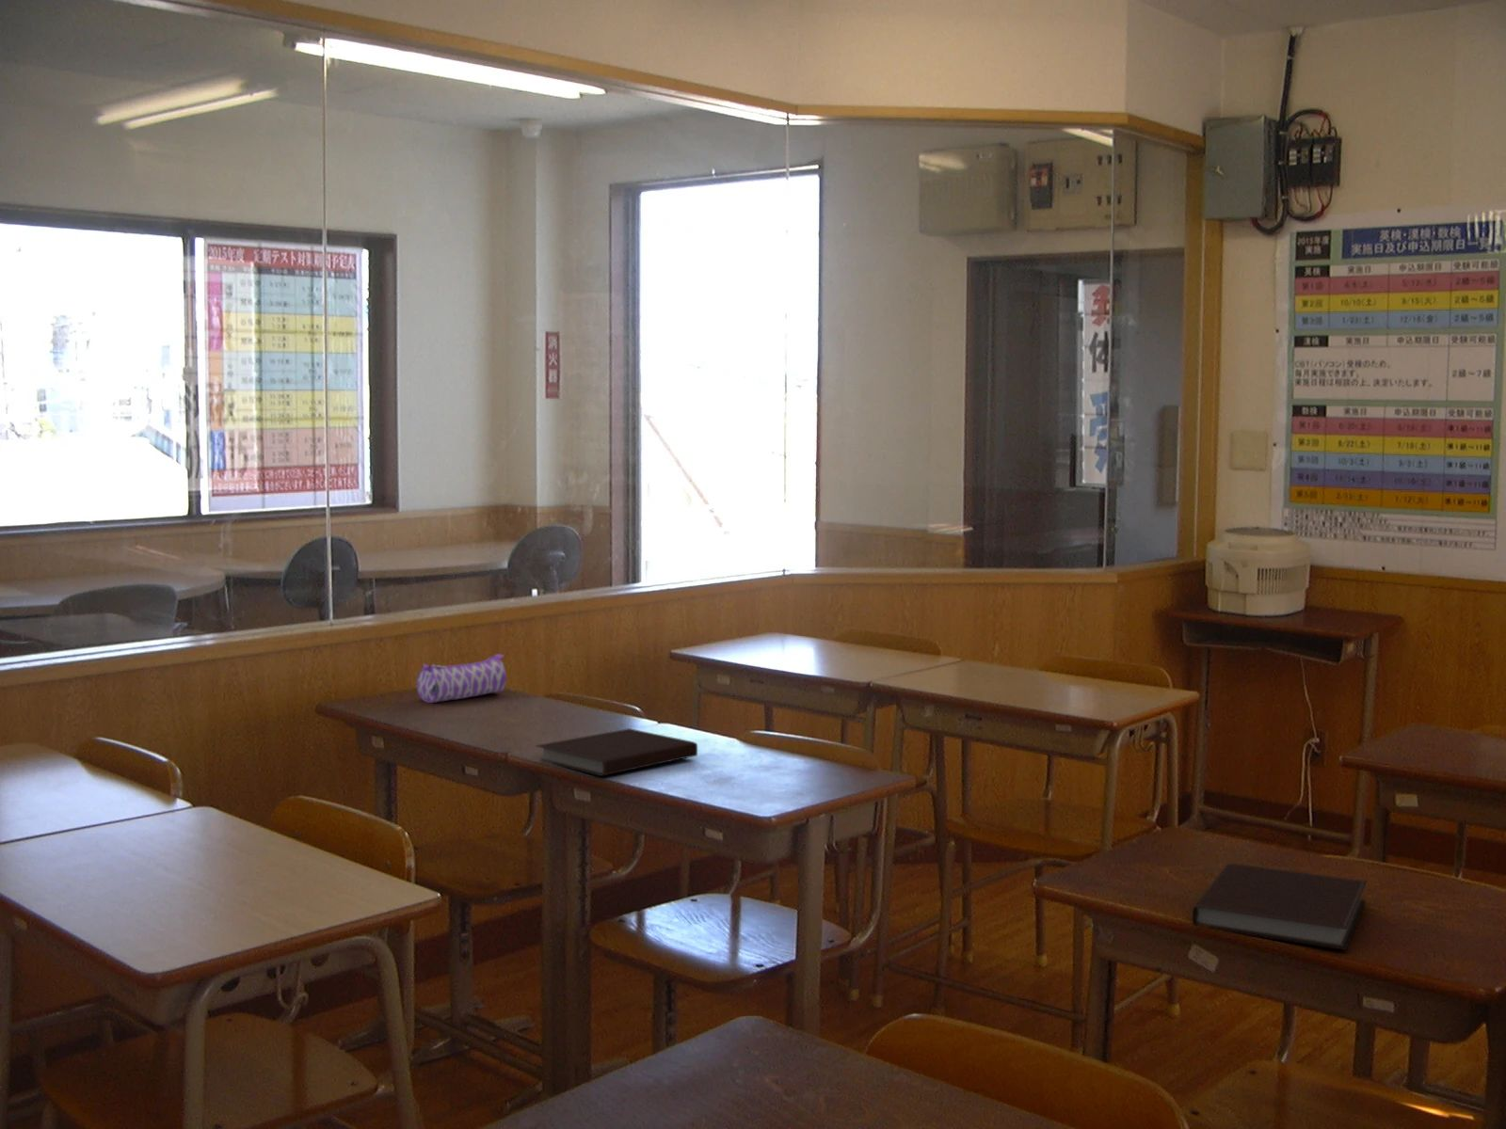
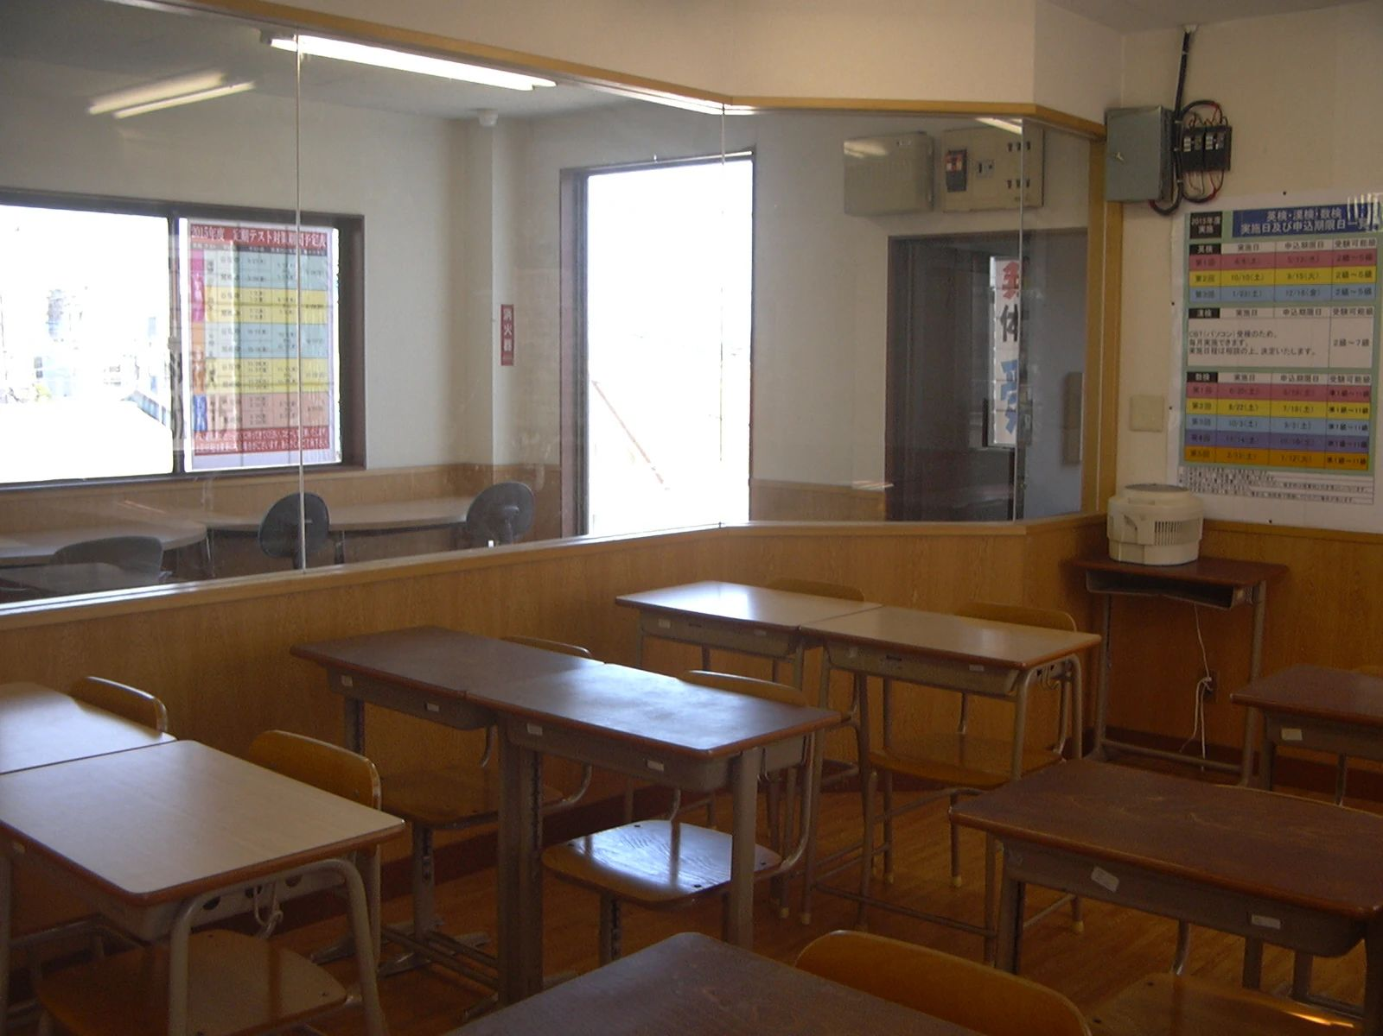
- pencil case [416,653,508,703]
- notebook [1192,862,1367,951]
- notebook [535,727,698,777]
